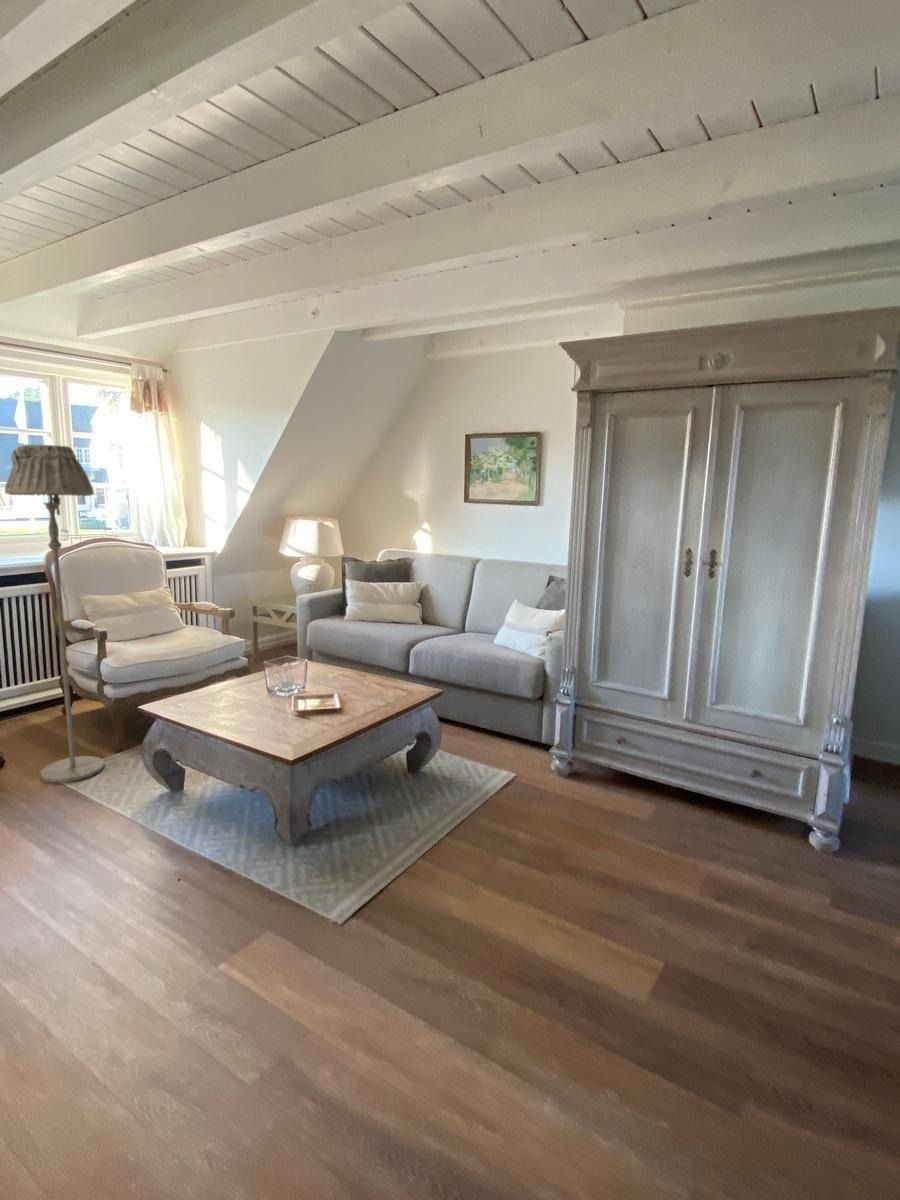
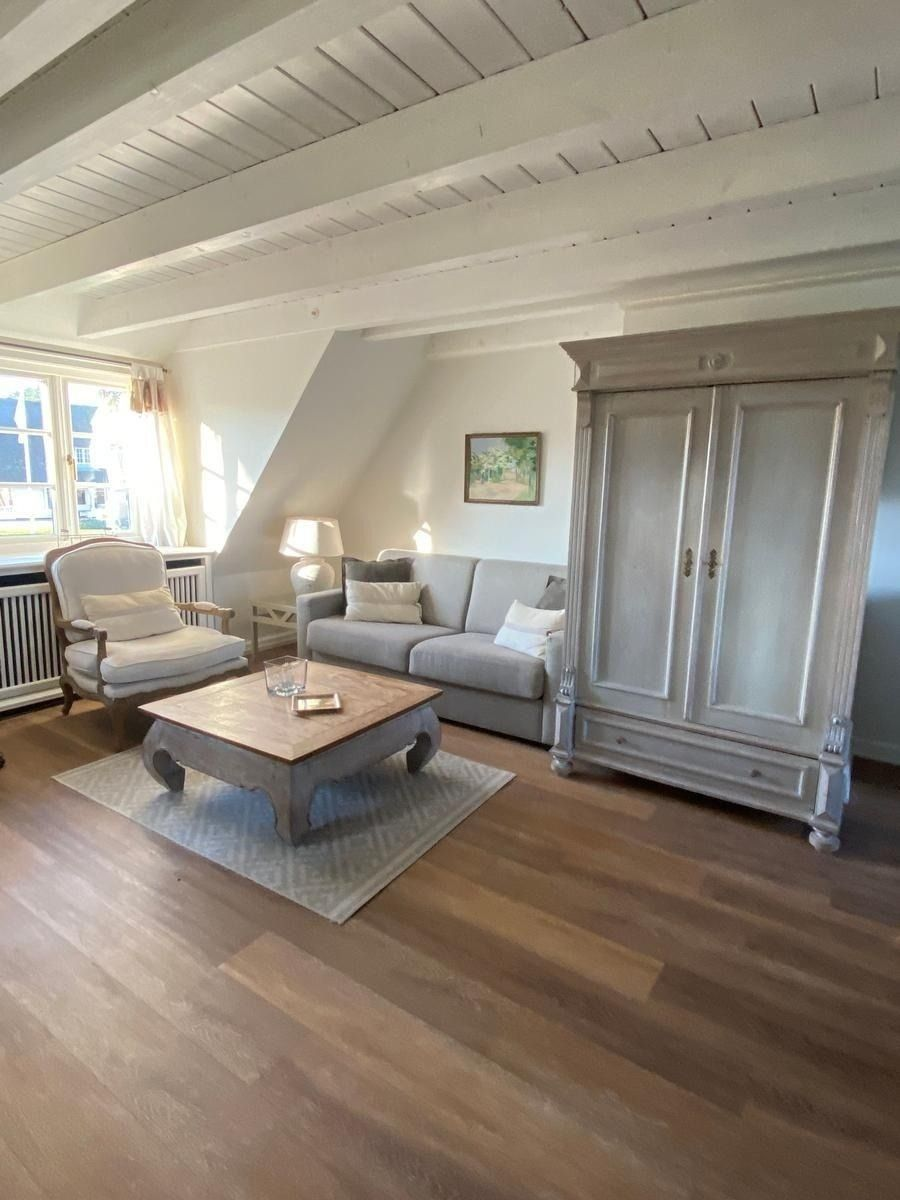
- floor lamp [4,443,105,783]
